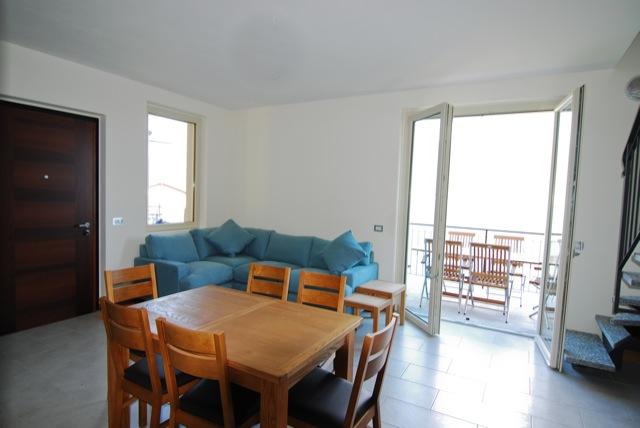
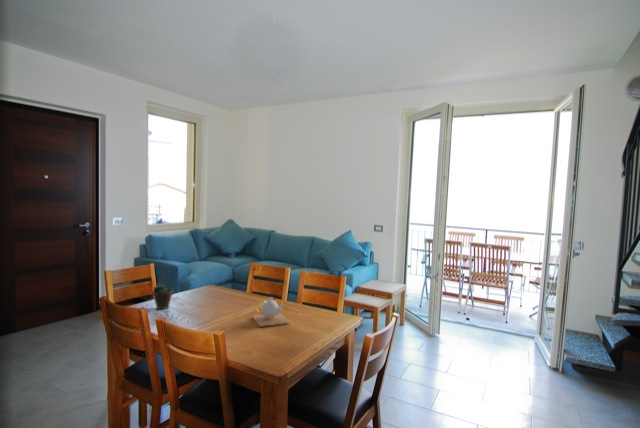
+ teapot [252,296,290,328]
+ succulent plant [151,276,174,310]
